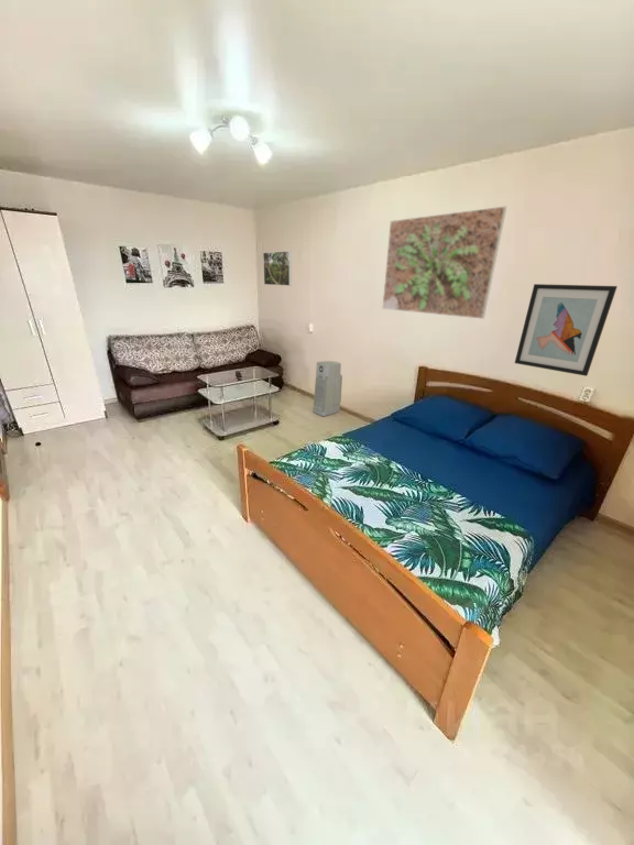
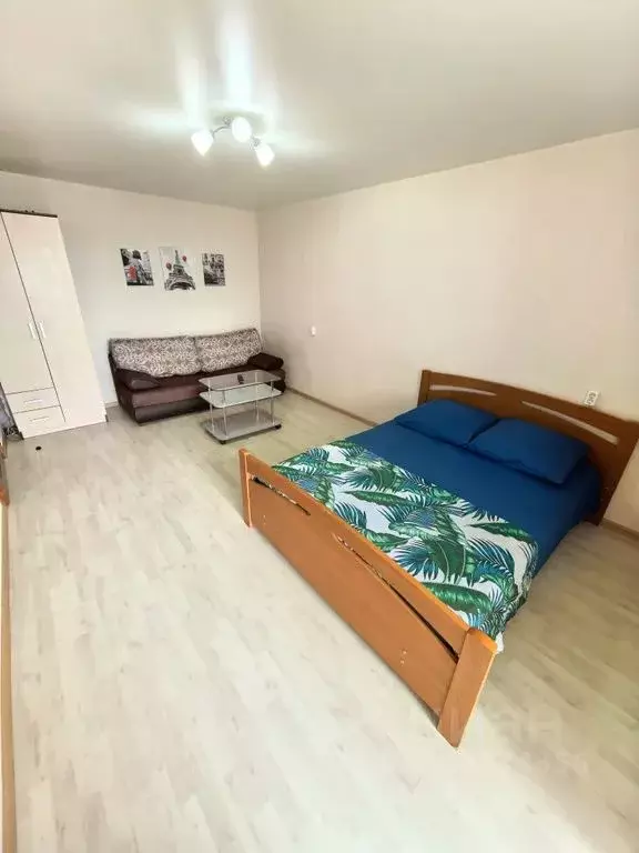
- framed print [381,206,507,320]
- wall art [514,283,619,377]
- air purifier [311,360,343,417]
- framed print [262,250,293,287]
